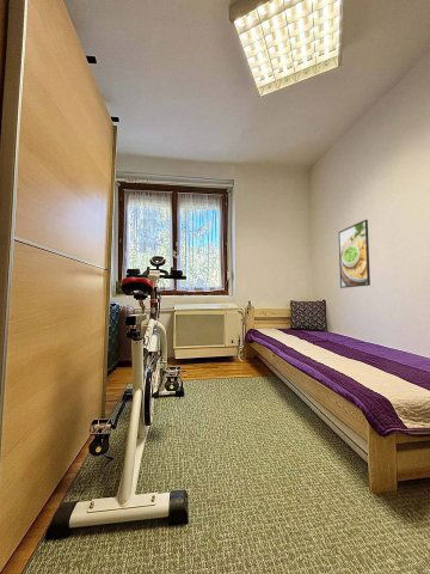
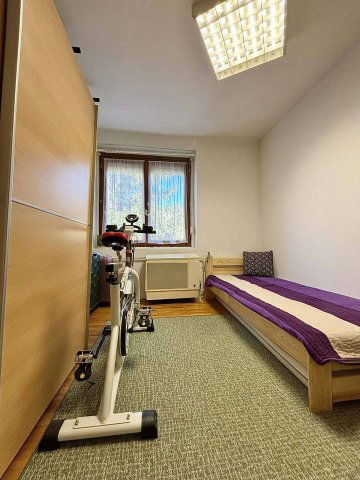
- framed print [338,219,371,289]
